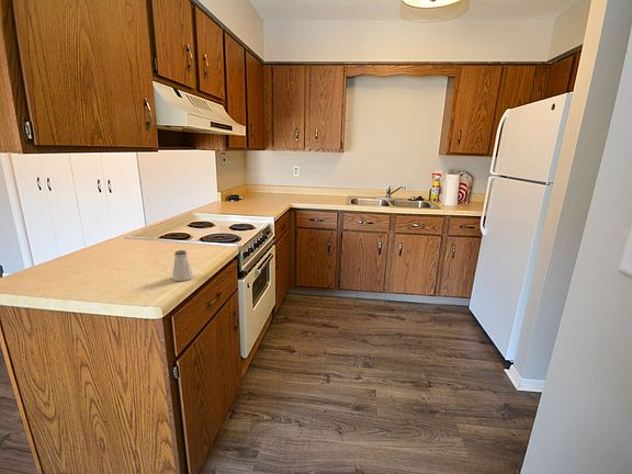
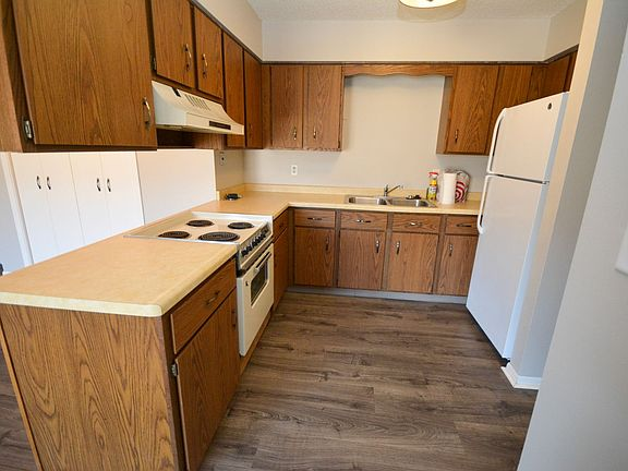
- saltshaker [171,249,194,282]
